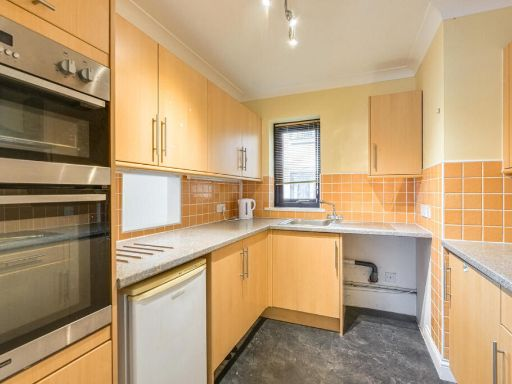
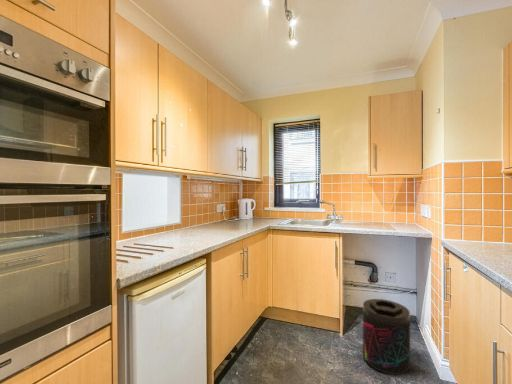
+ supplement container [362,298,411,376]
